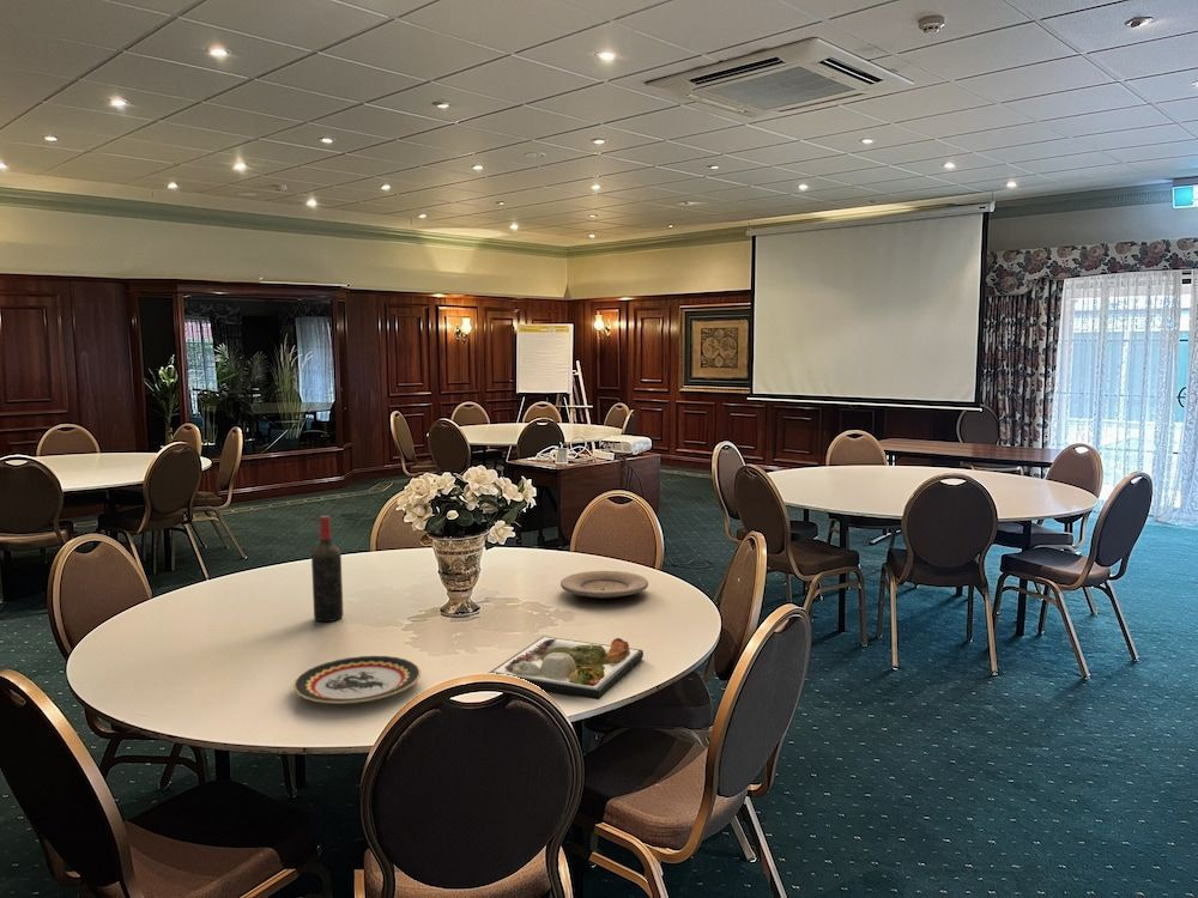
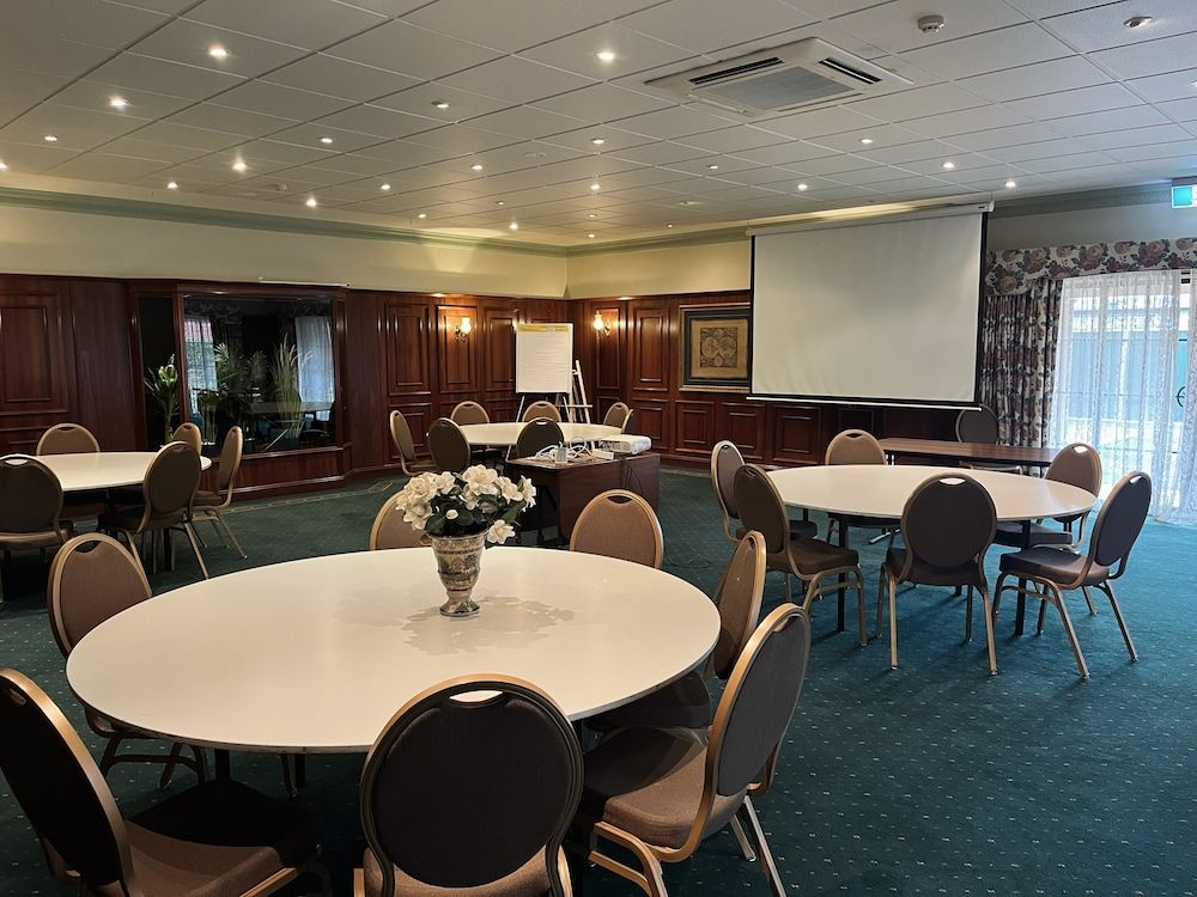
- plate [559,570,649,600]
- wine bottle [310,515,344,623]
- dinner plate [488,636,645,700]
- plate [292,655,422,705]
